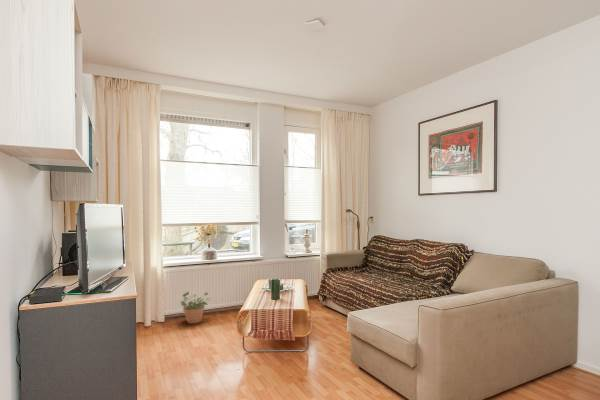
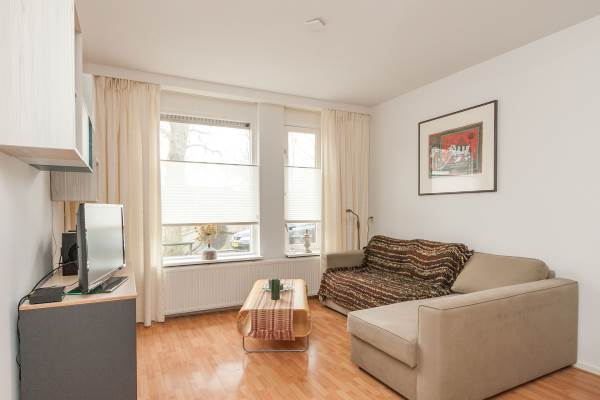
- potted plant [179,291,211,324]
